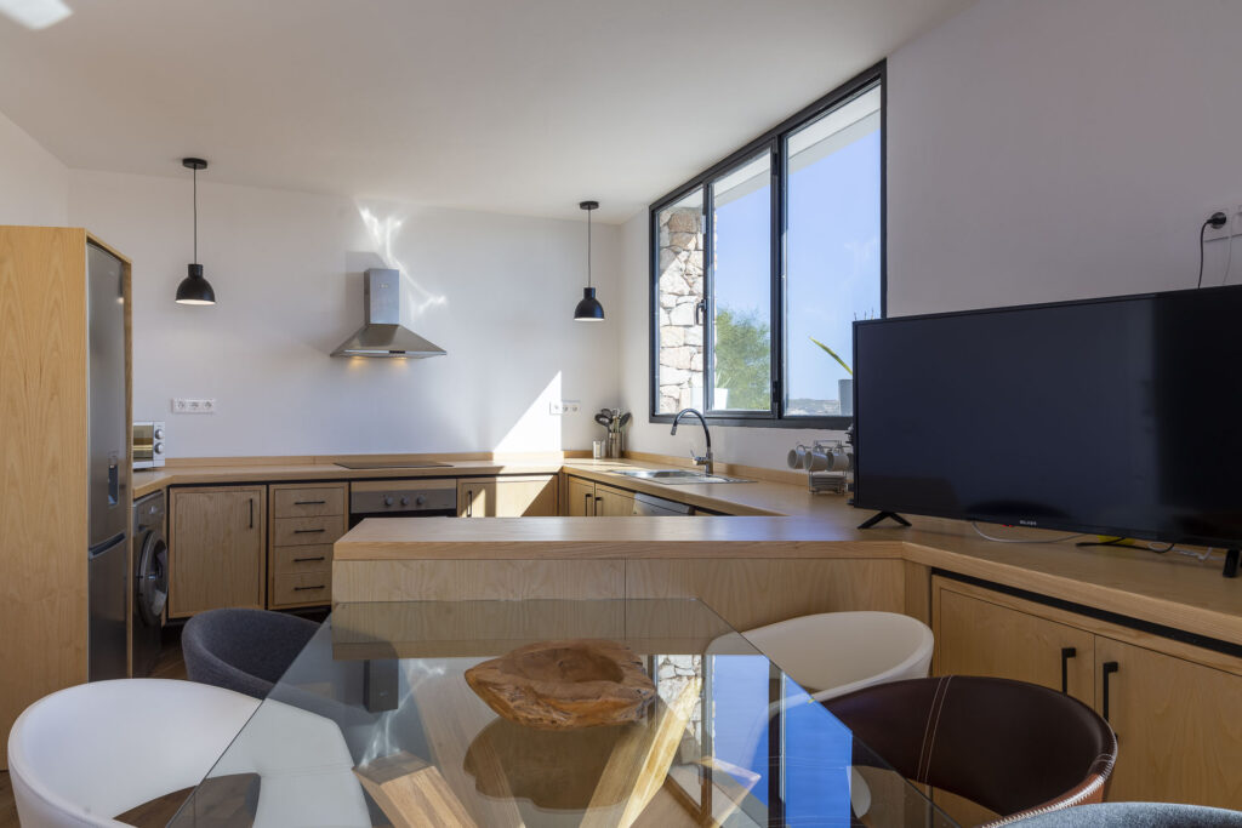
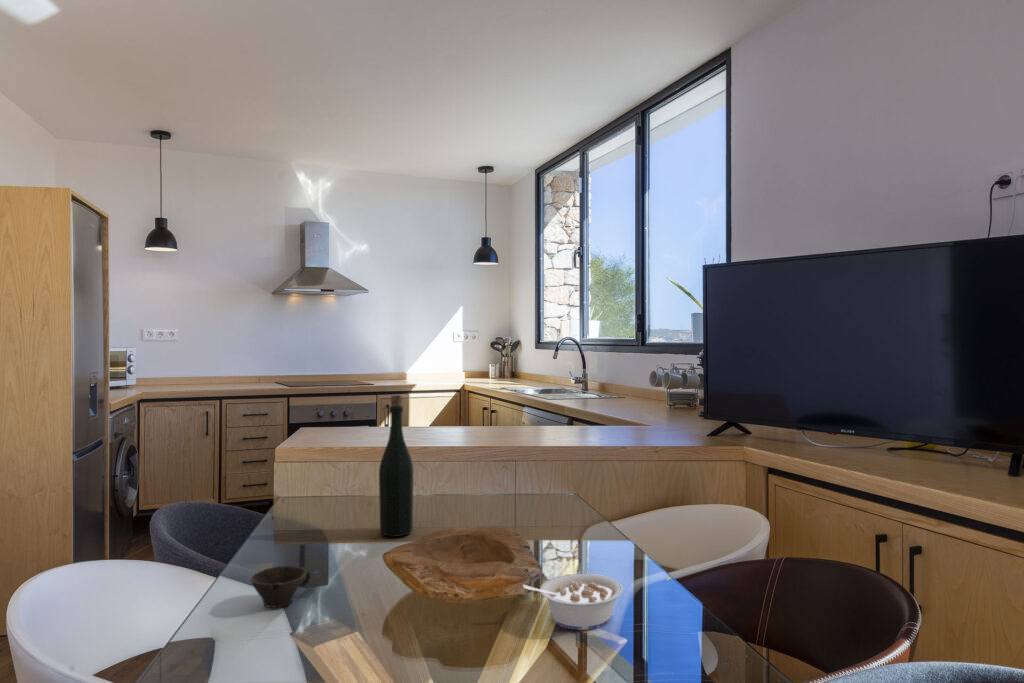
+ legume [522,573,624,631]
+ cup [250,565,312,609]
+ bottle [378,394,414,538]
